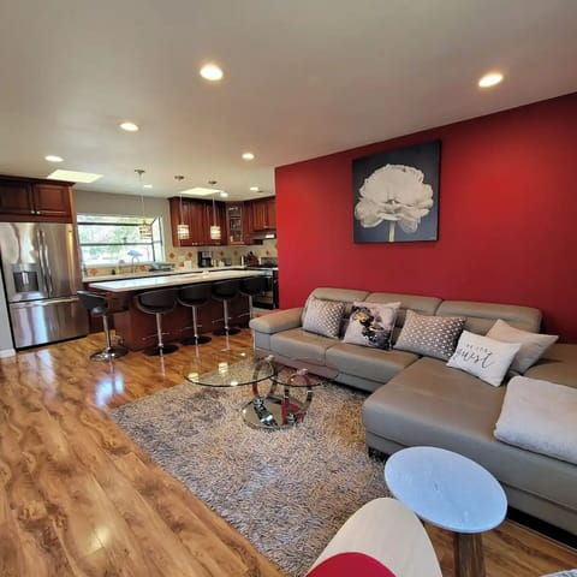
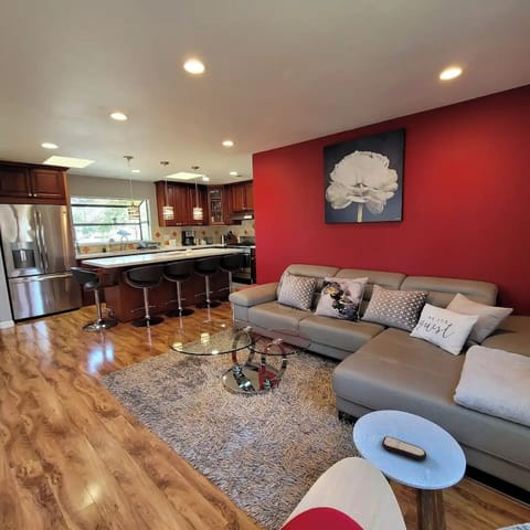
+ remote control [381,435,427,462]
